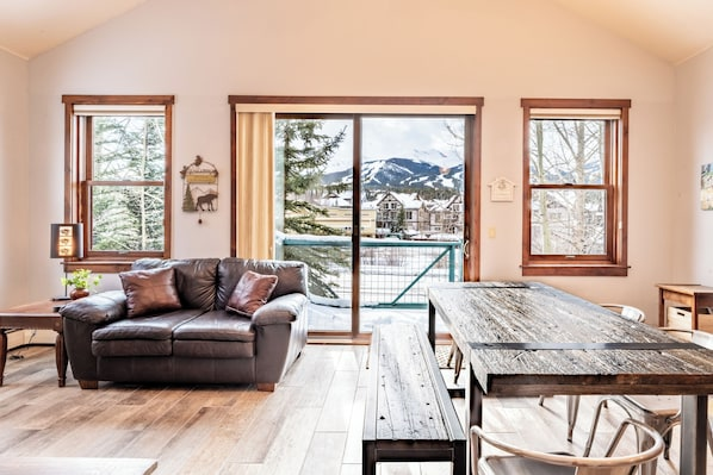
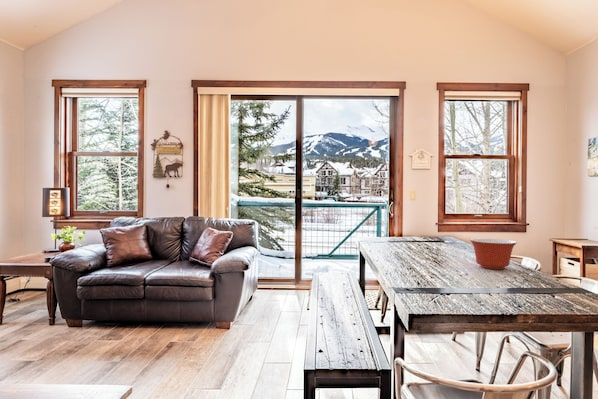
+ mixing bowl [469,238,518,270]
